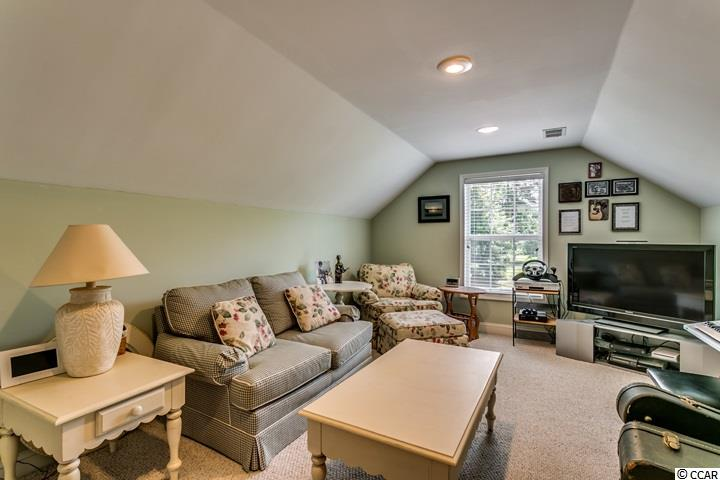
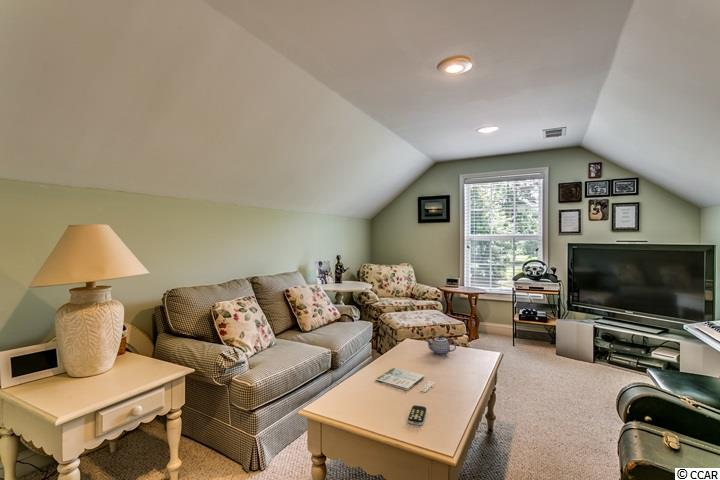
+ remote control [407,404,427,426]
+ magazine [375,367,436,393]
+ teapot [425,335,457,357]
